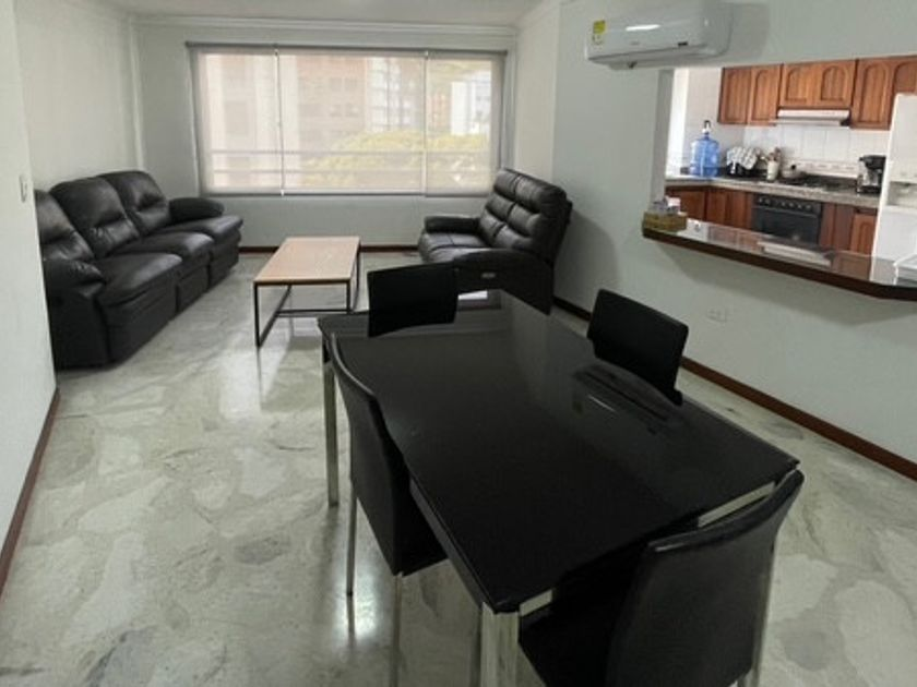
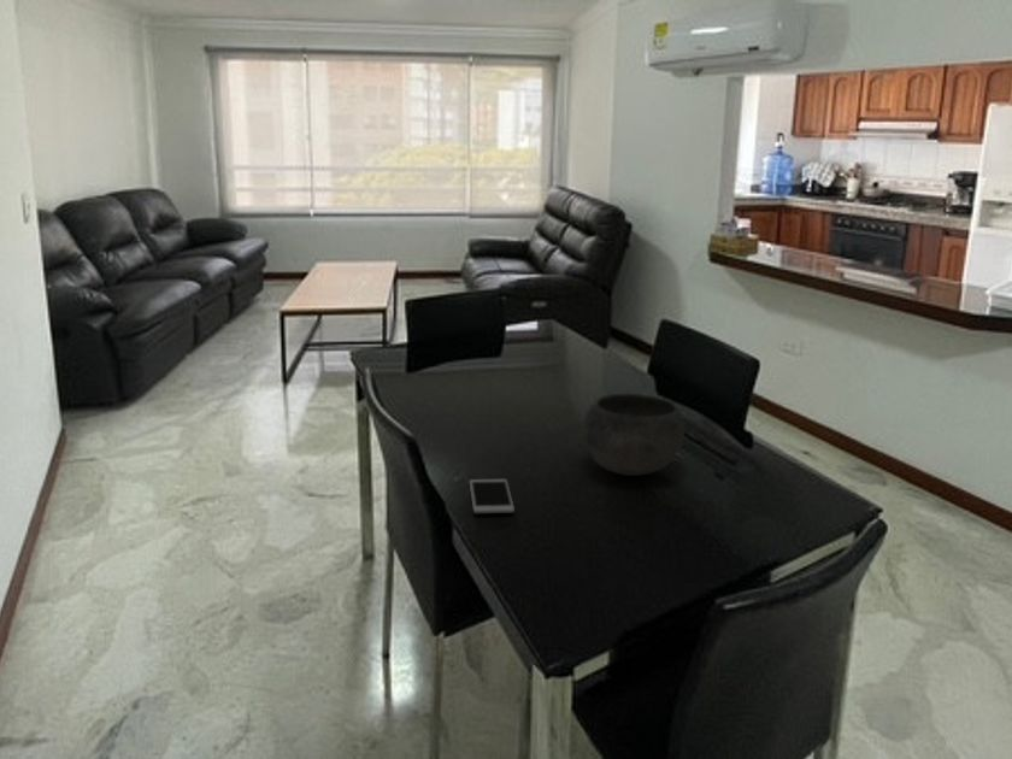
+ bowl [581,393,686,477]
+ cell phone [469,478,516,514]
